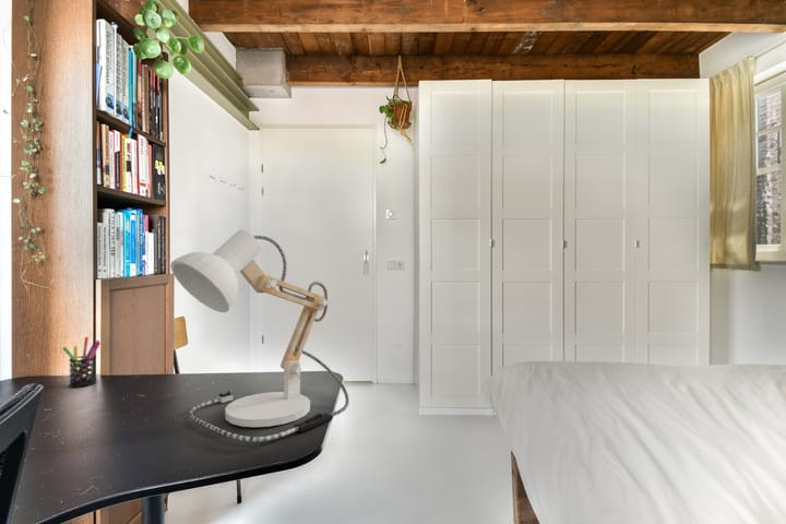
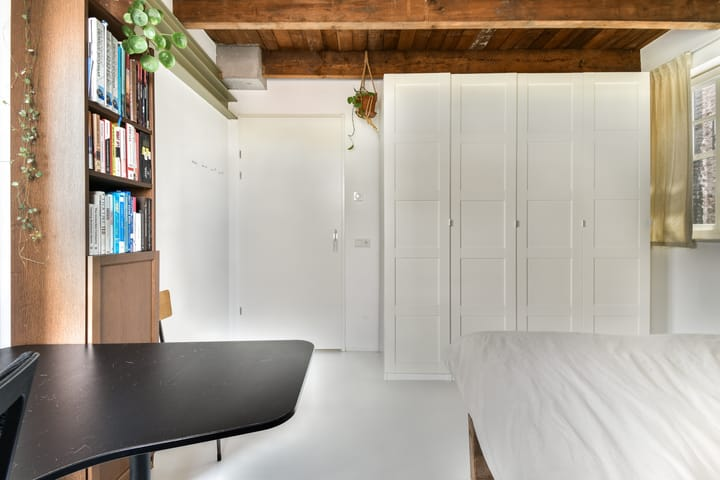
- pen holder [61,336,102,388]
- desk lamp [169,228,350,443]
